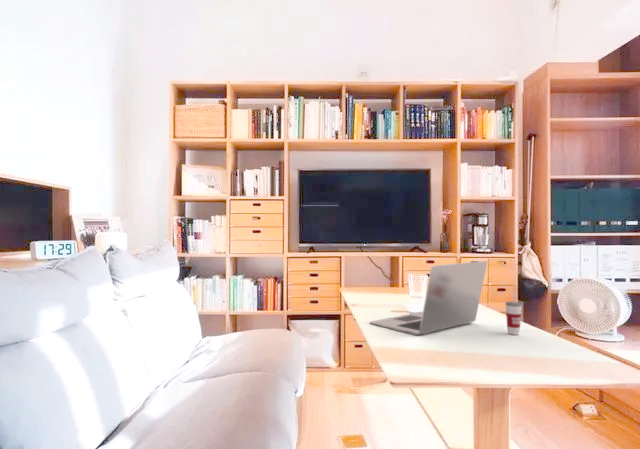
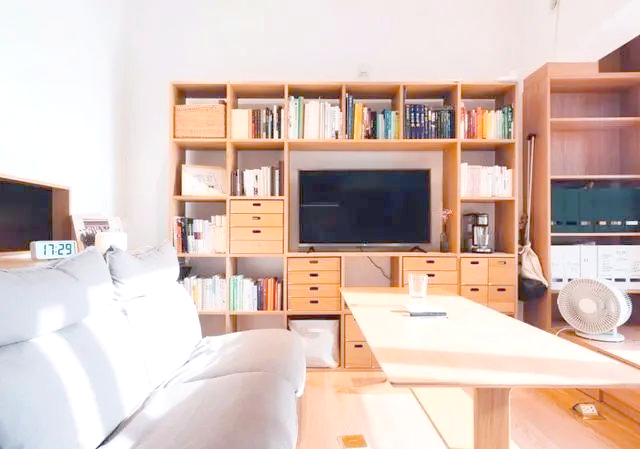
- cup [504,291,523,336]
- laptop [368,260,488,336]
